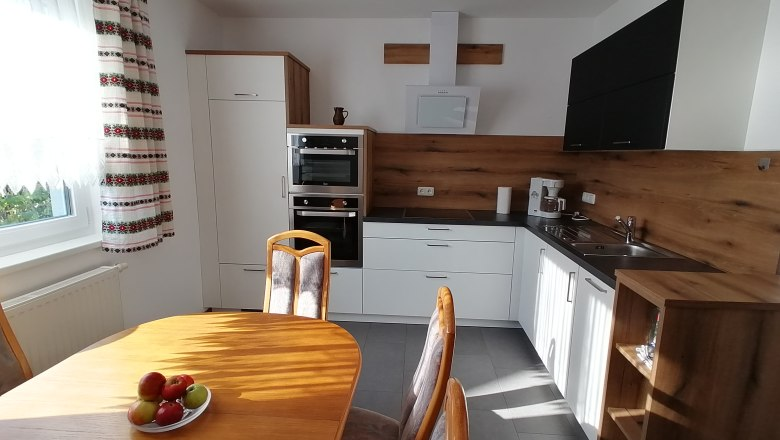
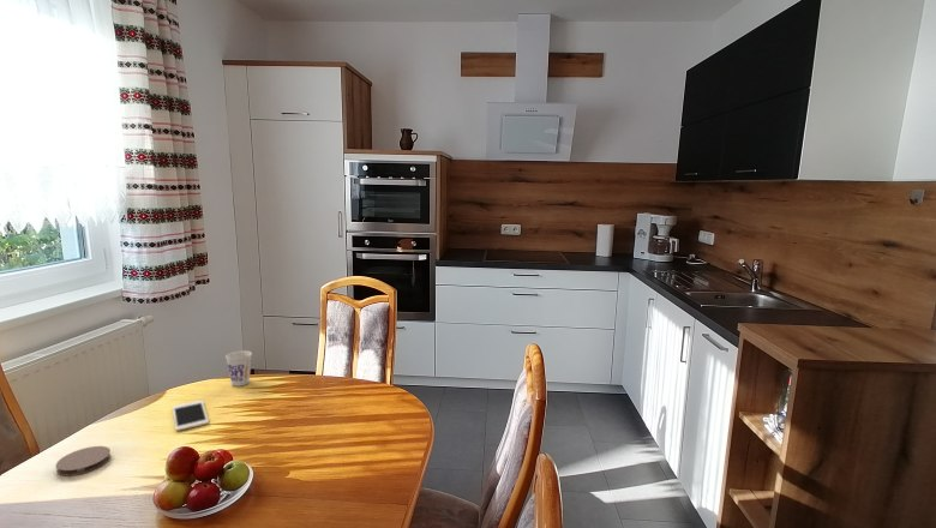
+ coaster [54,445,112,478]
+ cell phone [172,400,210,432]
+ cup [224,349,253,388]
